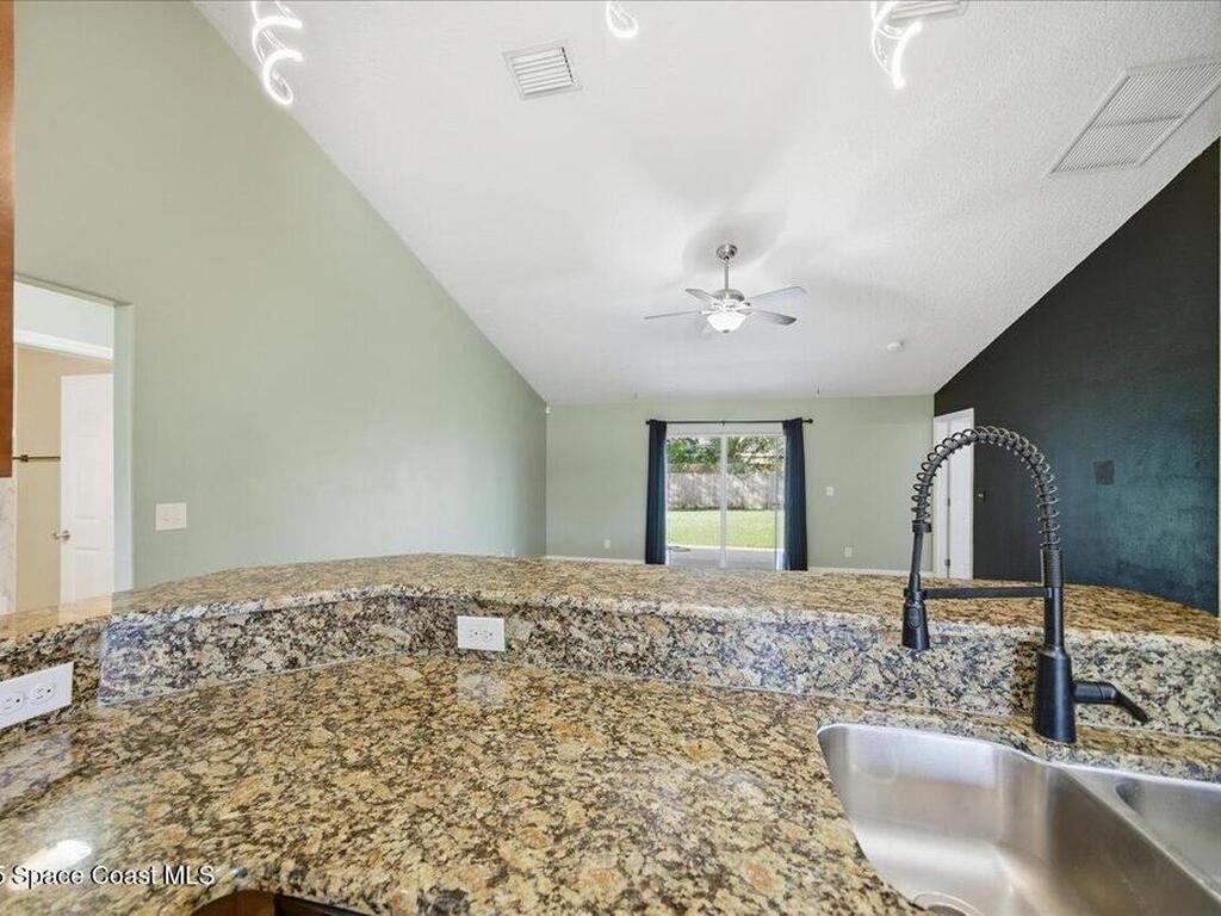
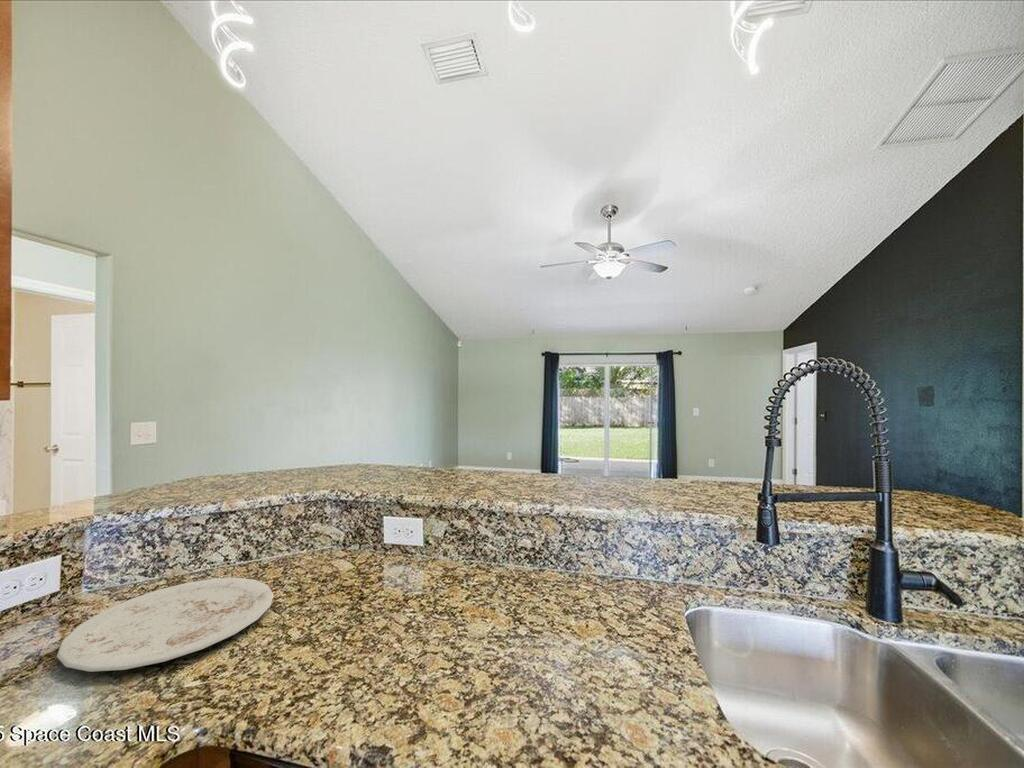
+ plate [56,577,275,673]
